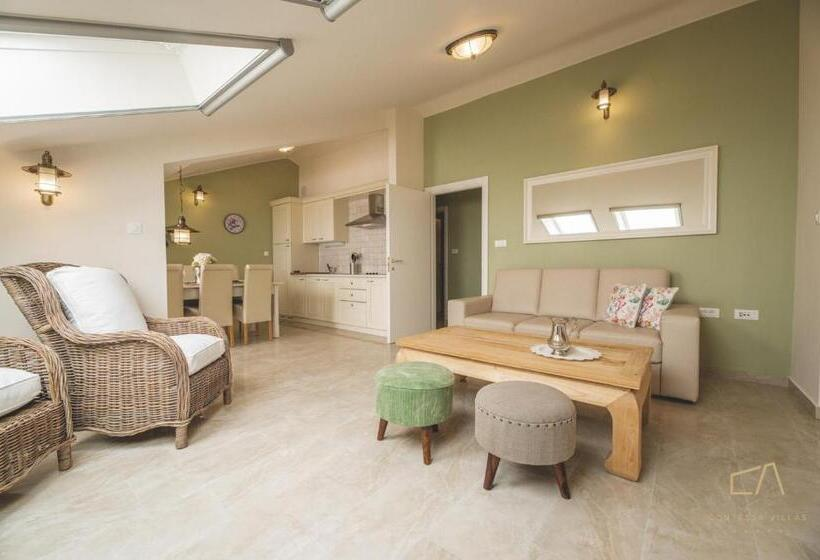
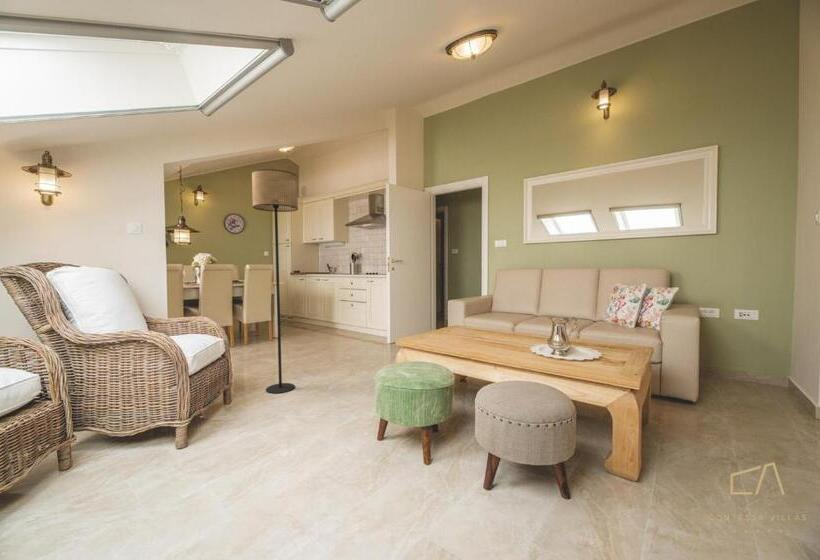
+ floor lamp [251,168,299,395]
